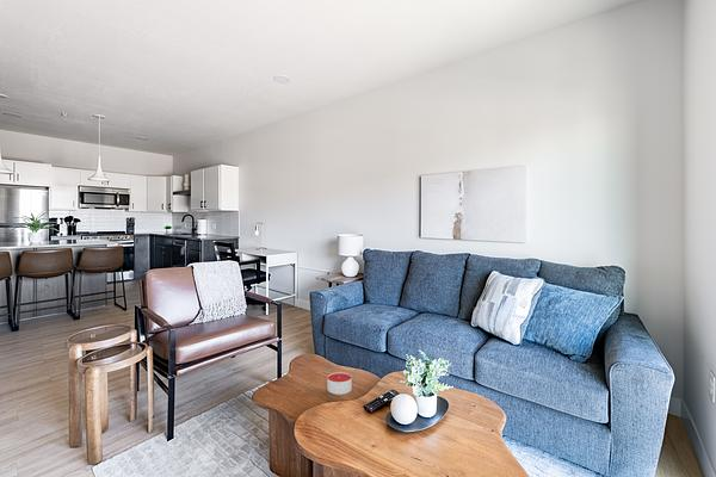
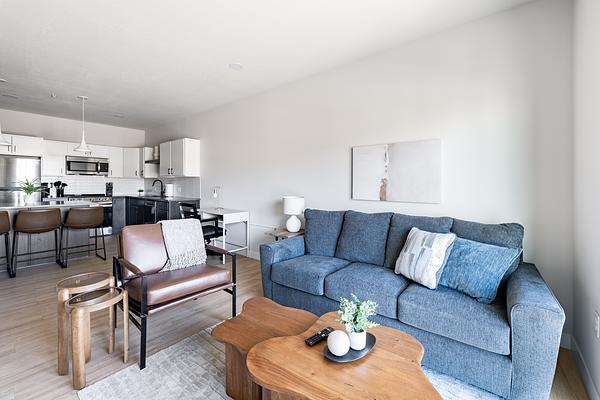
- candle [326,371,353,396]
